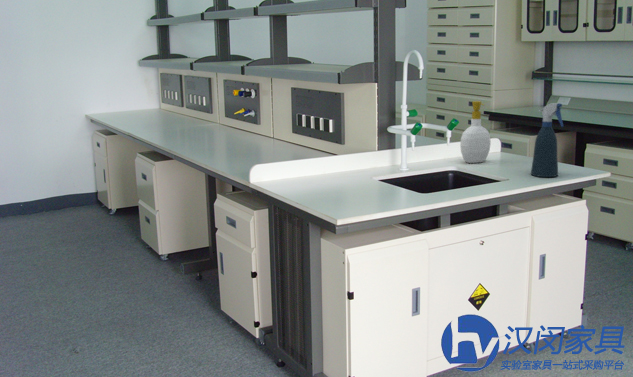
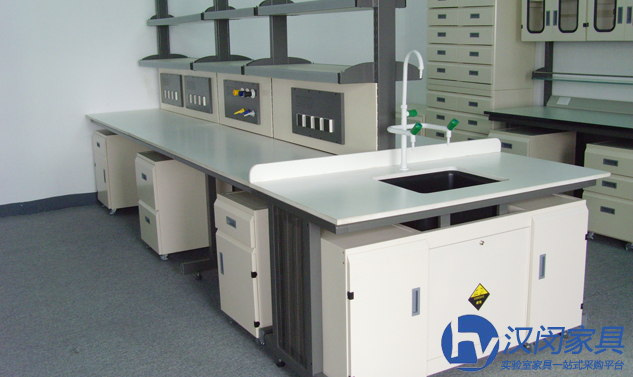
- spray bottle [530,102,564,178]
- soap bottle [459,100,492,164]
